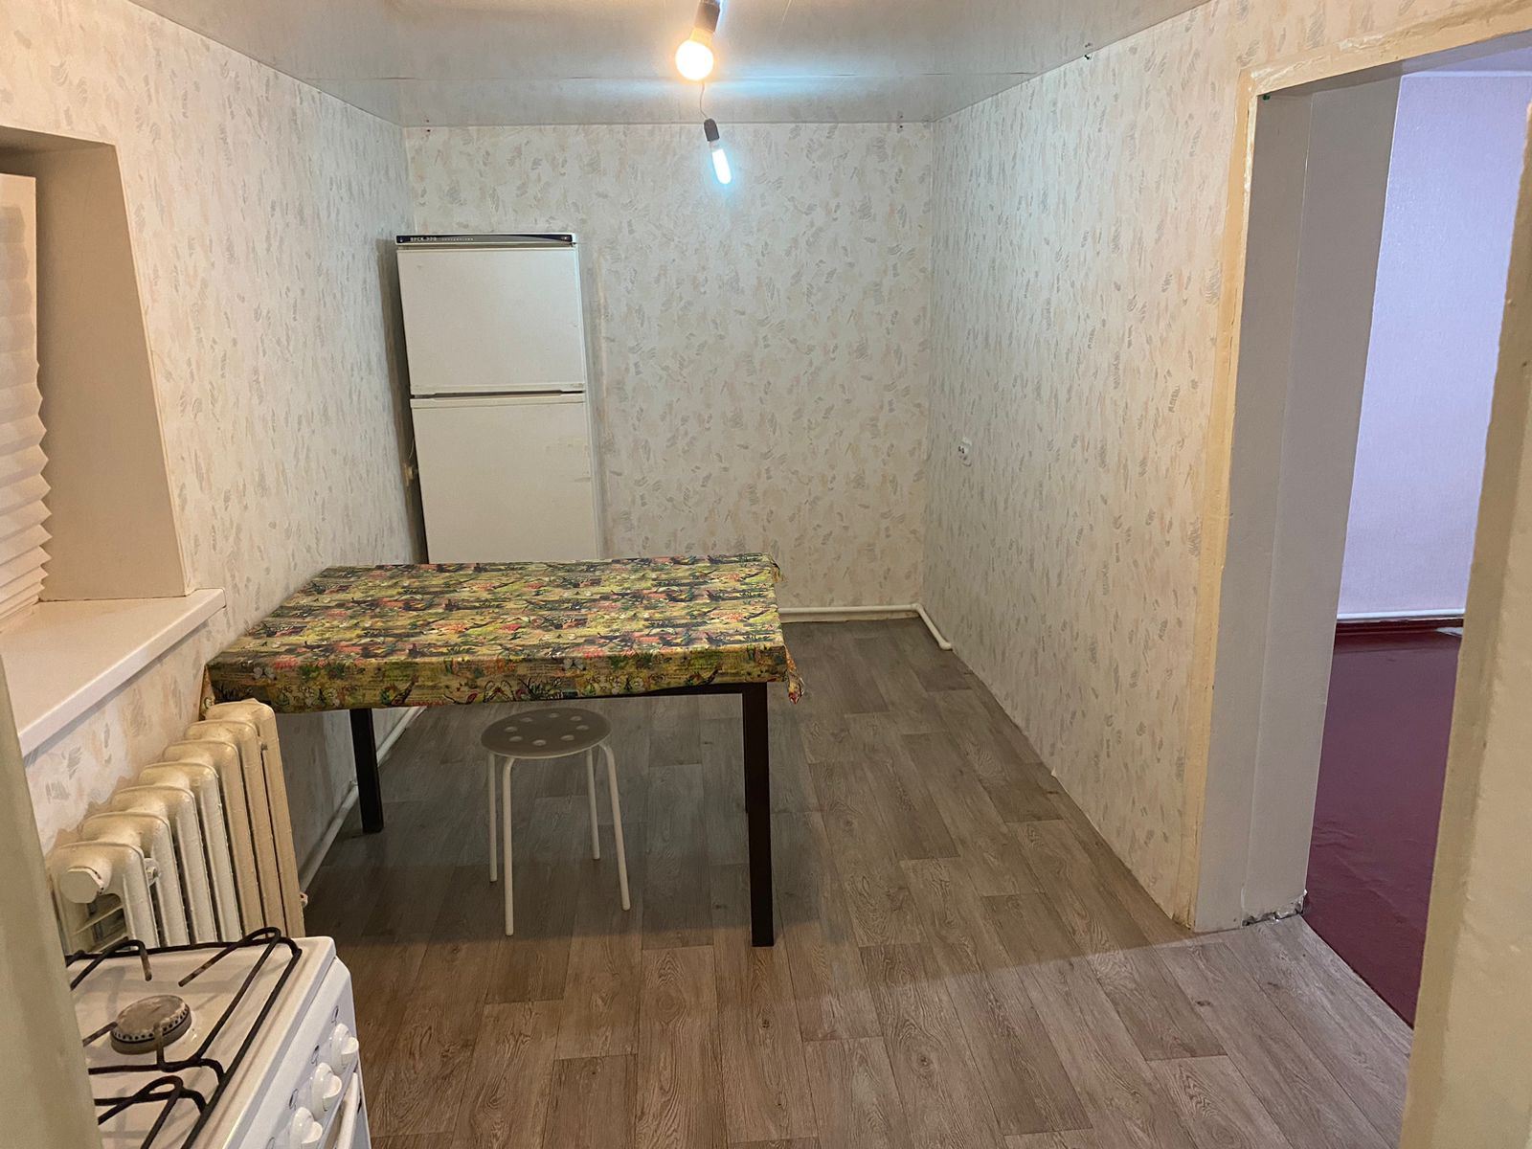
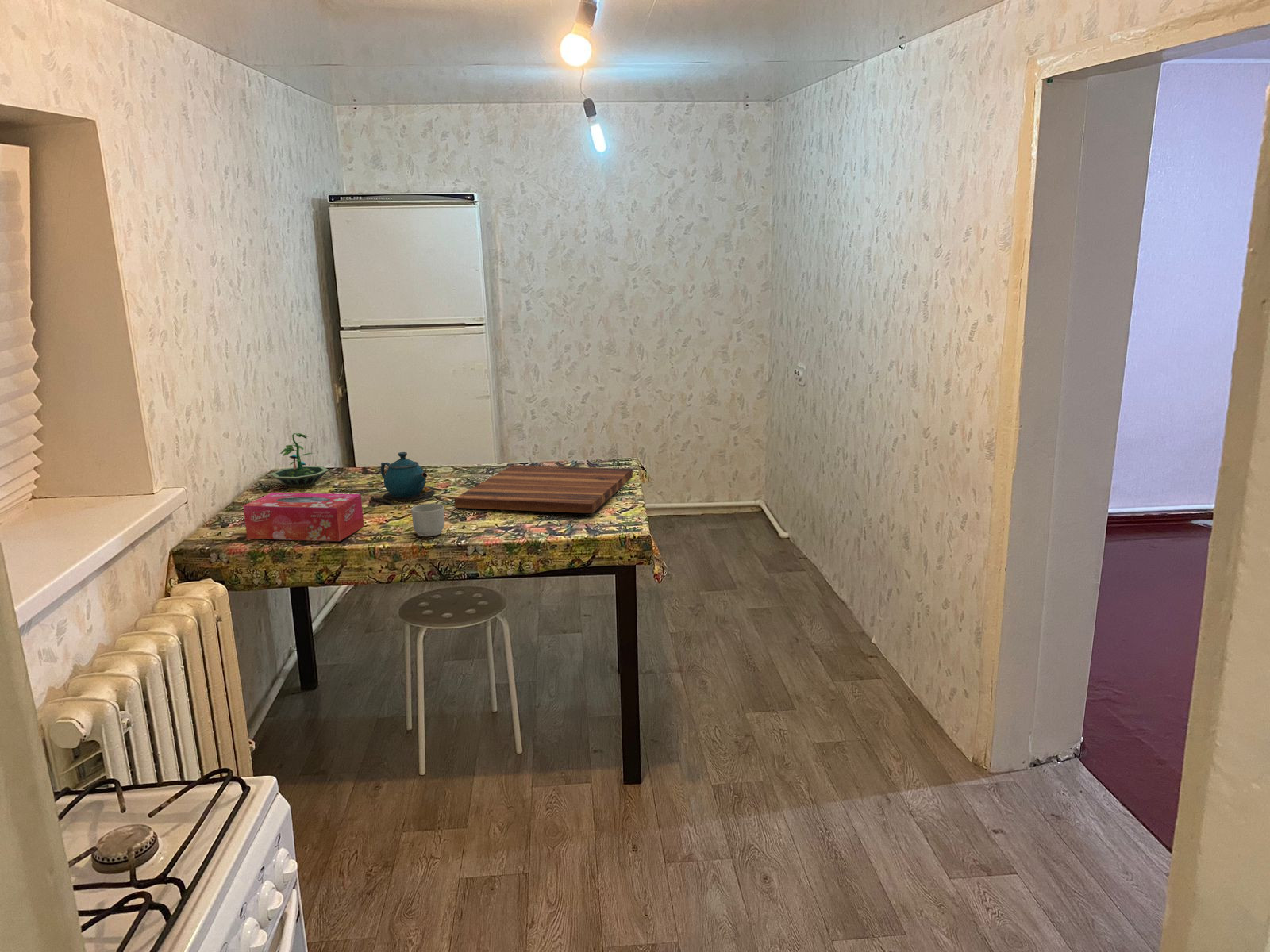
+ terrarium [270,432,329,488]
+ mug [410,503,445,537]
+ tissue box [242,492,364,542]
+ teapot [371,451,443,505]
+ cutting board [453,464,633,514]
